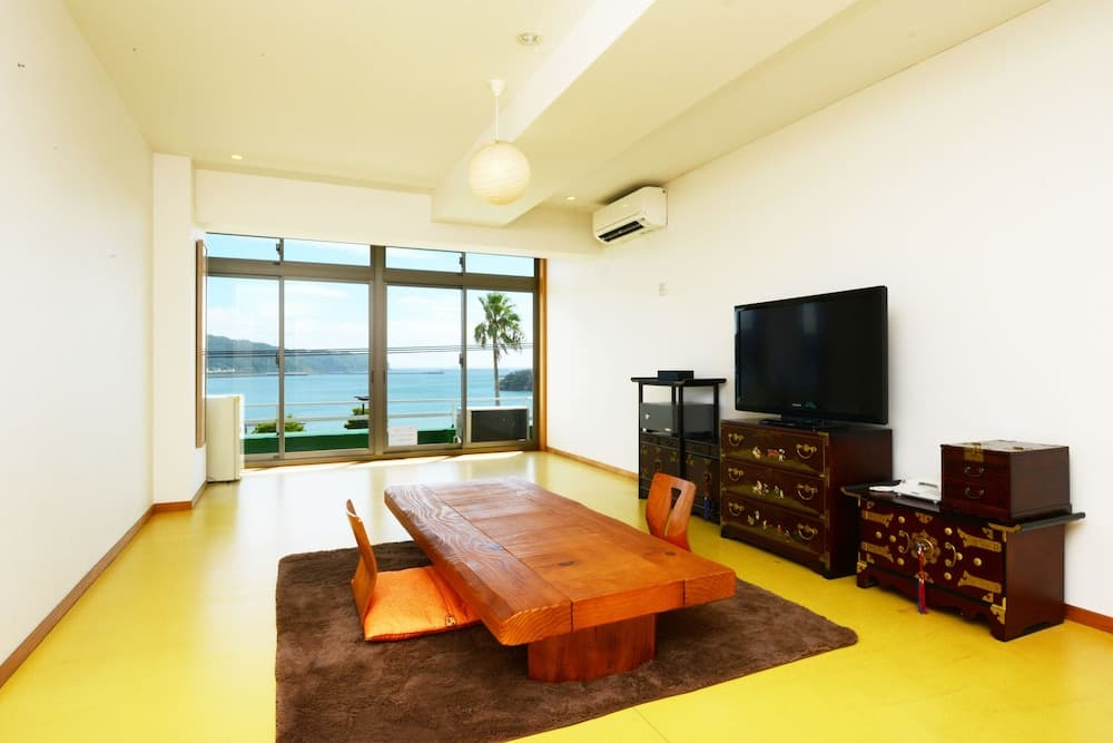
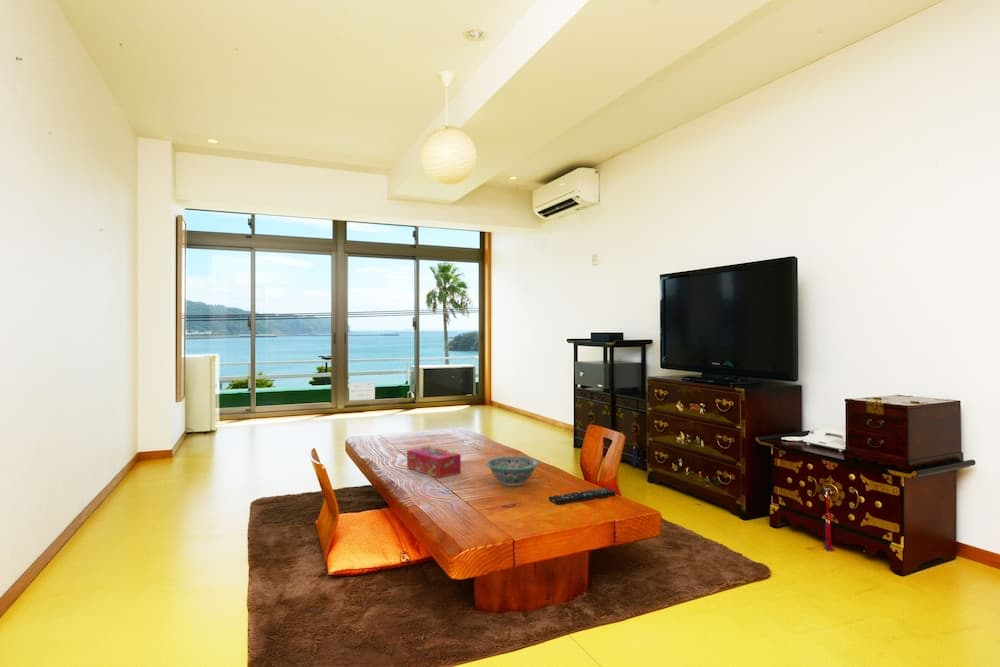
+ decorative bowl [484,455,541,487]
+ remote control [548,487,617,506]
+ tissue box [406,445,462,479]
